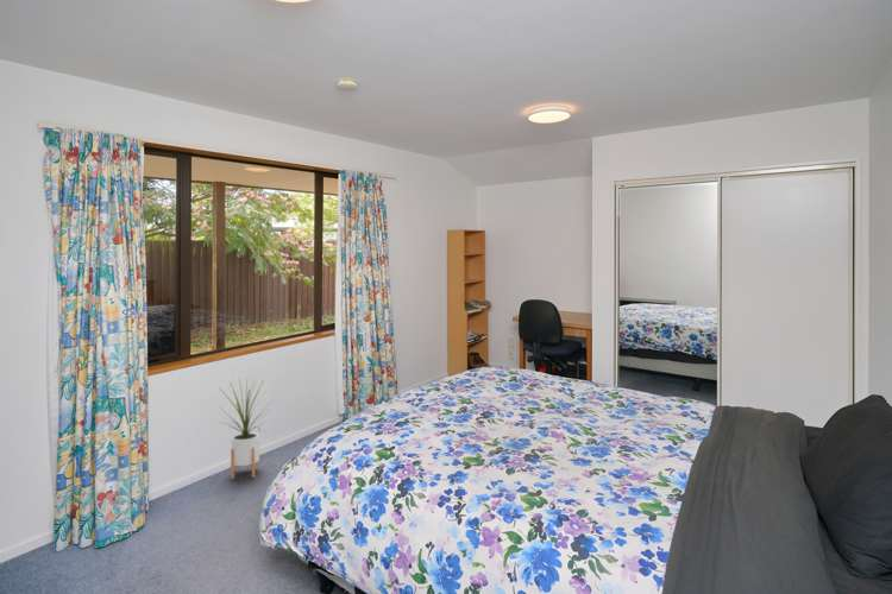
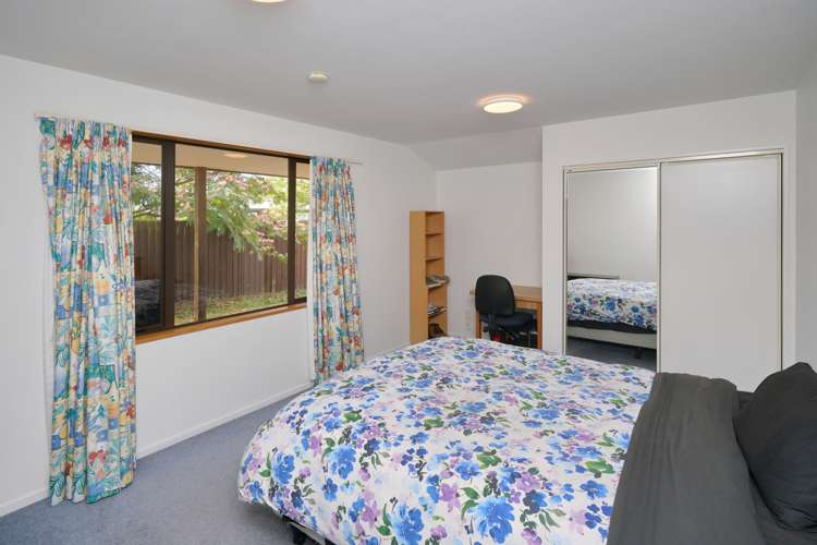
- house plant [216,377,271,480]
